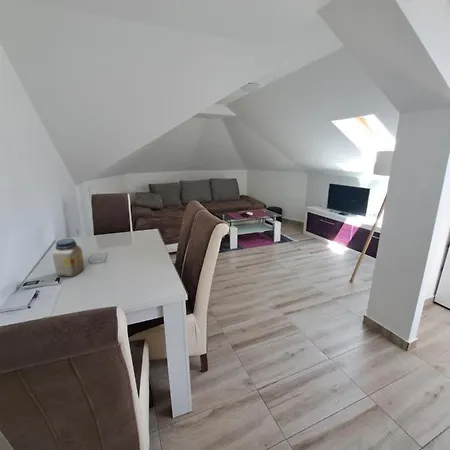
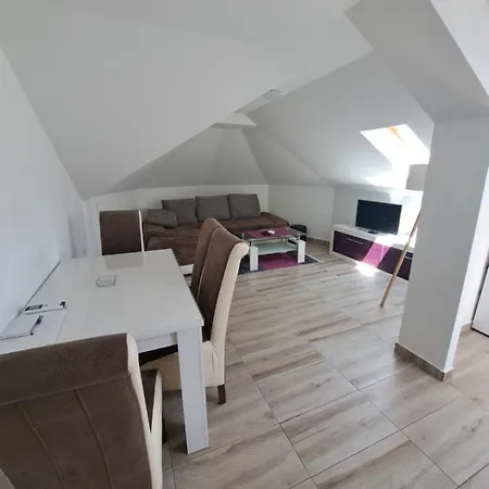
- jar [52,237,85,278]
